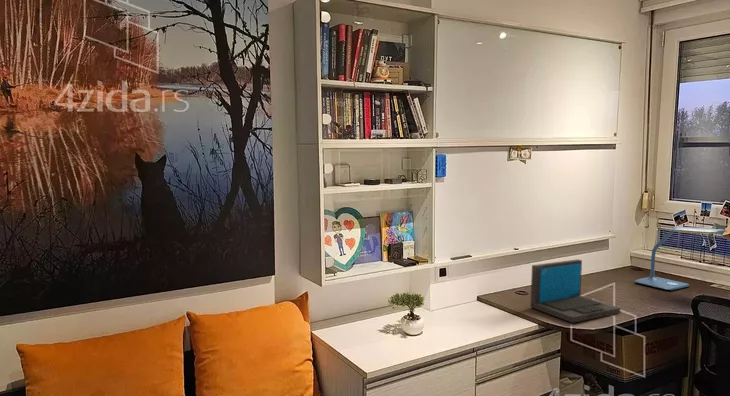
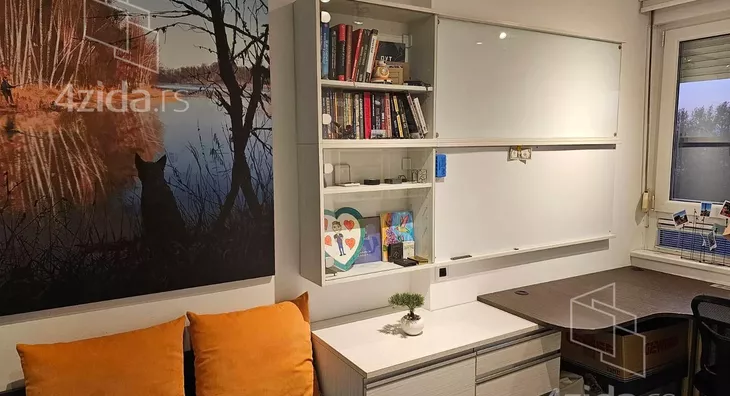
- desk lamp [634,226,727,291]
- laptop [530,258,621,324]
